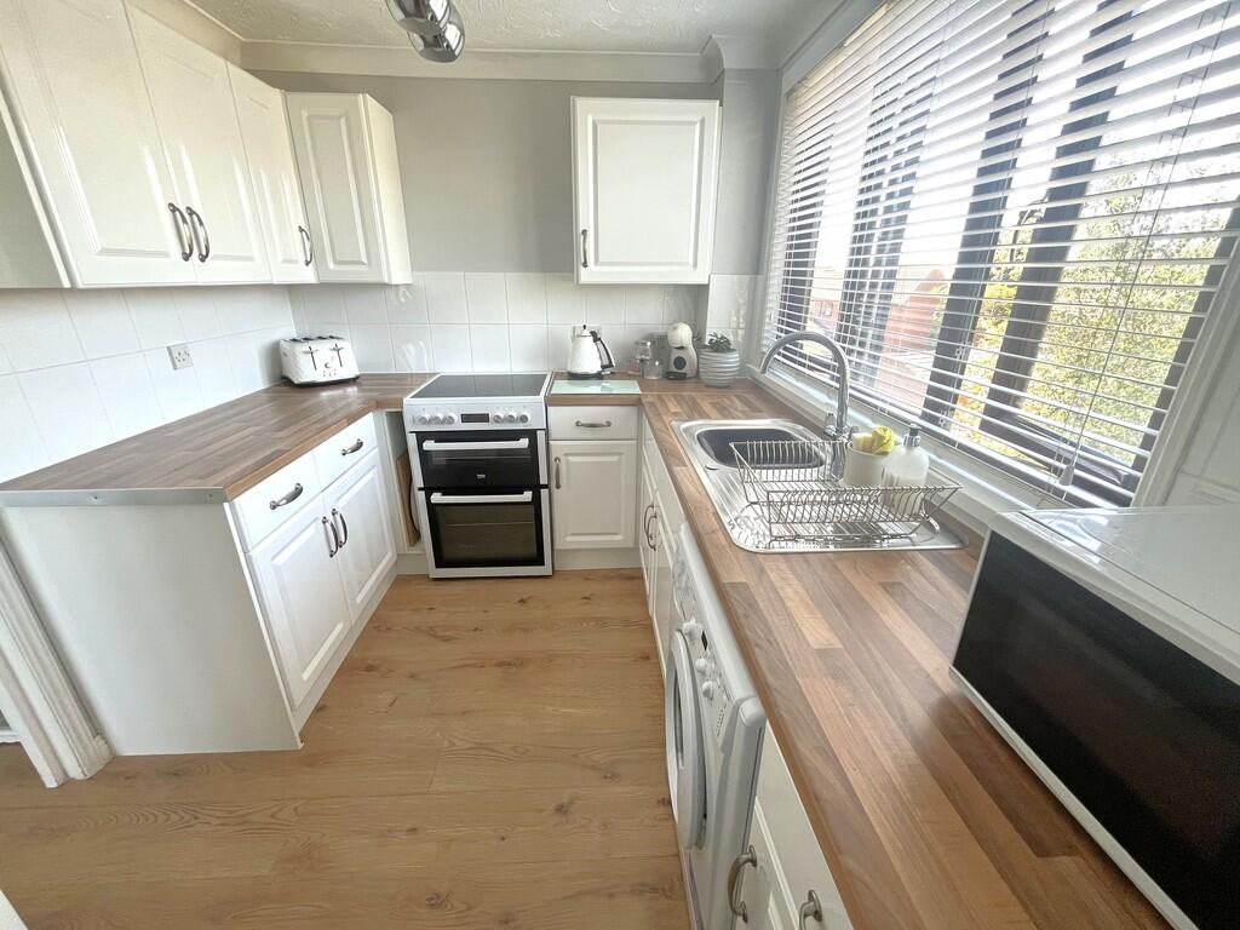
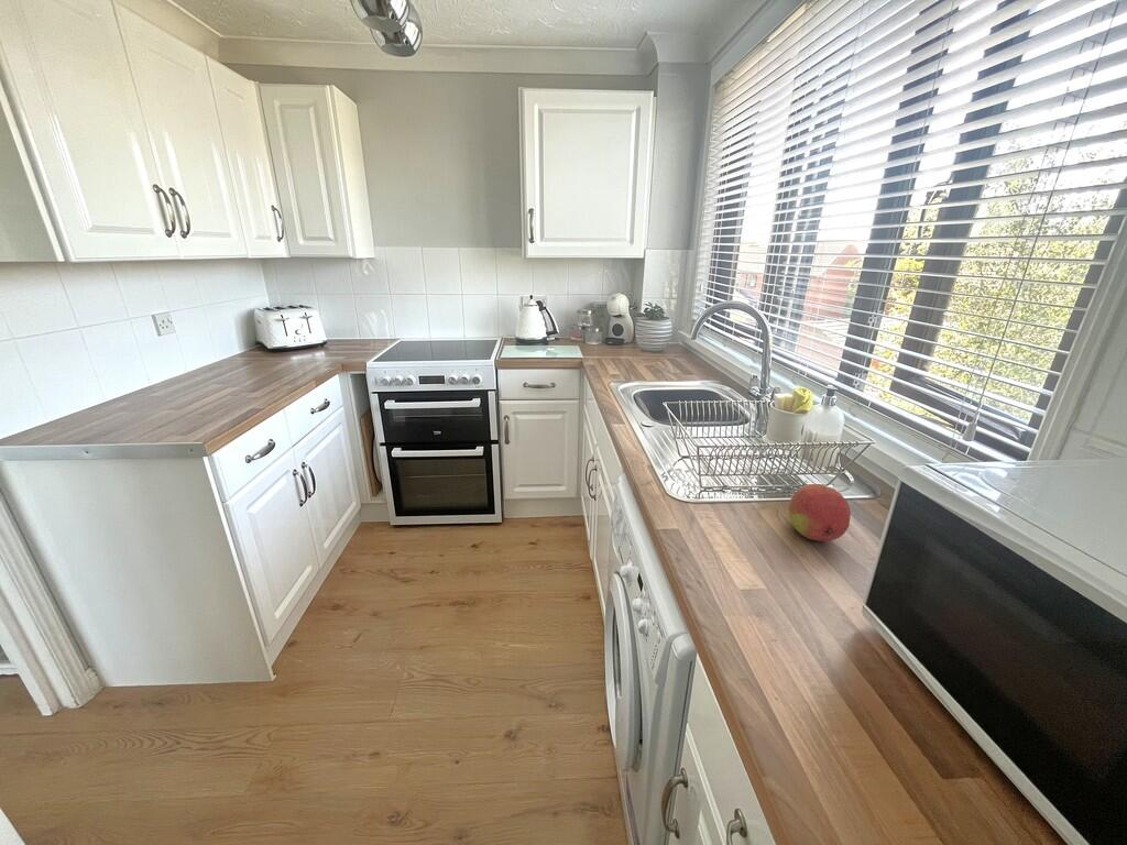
+ fruit [788,483,852,542]
